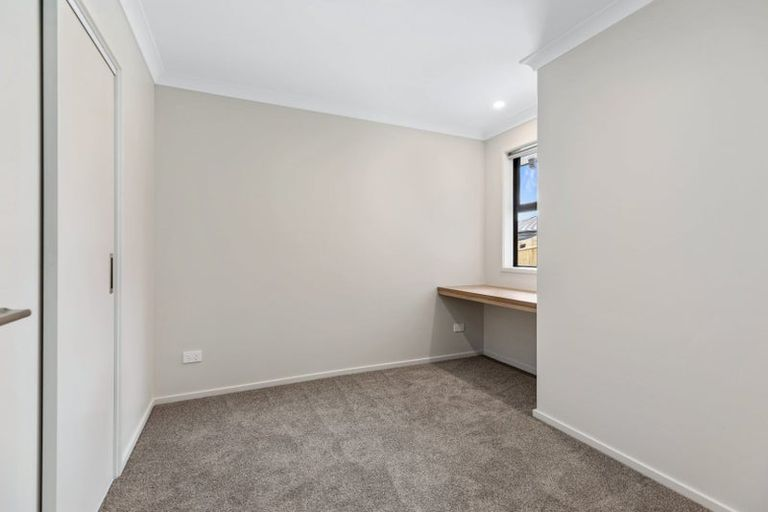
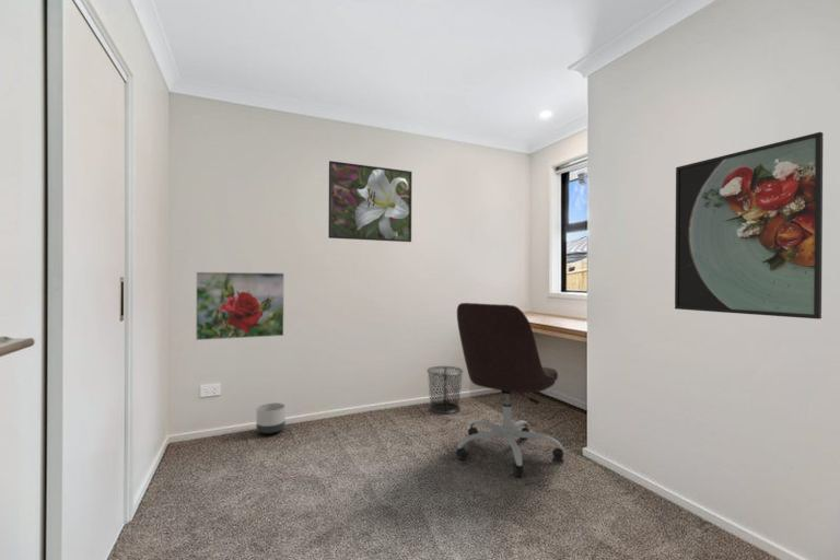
+ office chair [455,302,565,477]
+ waste bin [425,365,464,415]
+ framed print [195,271,285,341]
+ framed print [327,160,413,243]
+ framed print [674,131,824,320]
+ planter [255,401,287,435]
